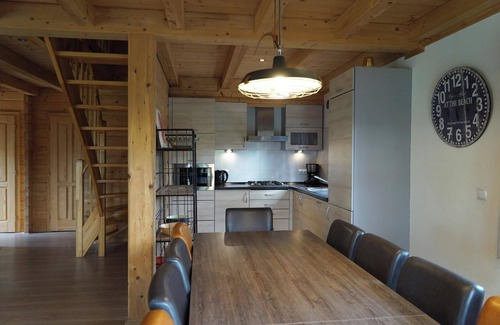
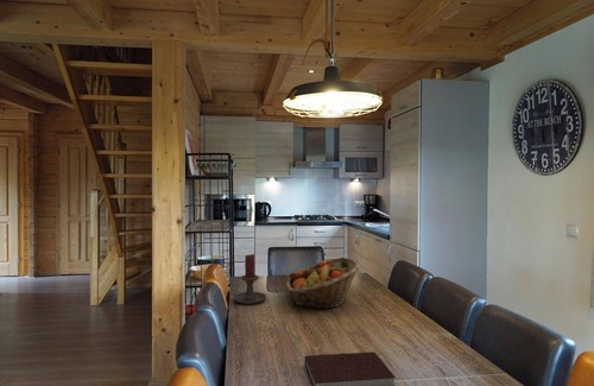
+ notebook [304,350,397,386]
+ candle holder [232,253,267,305]
+ fruit basket [285,257,361,311]
